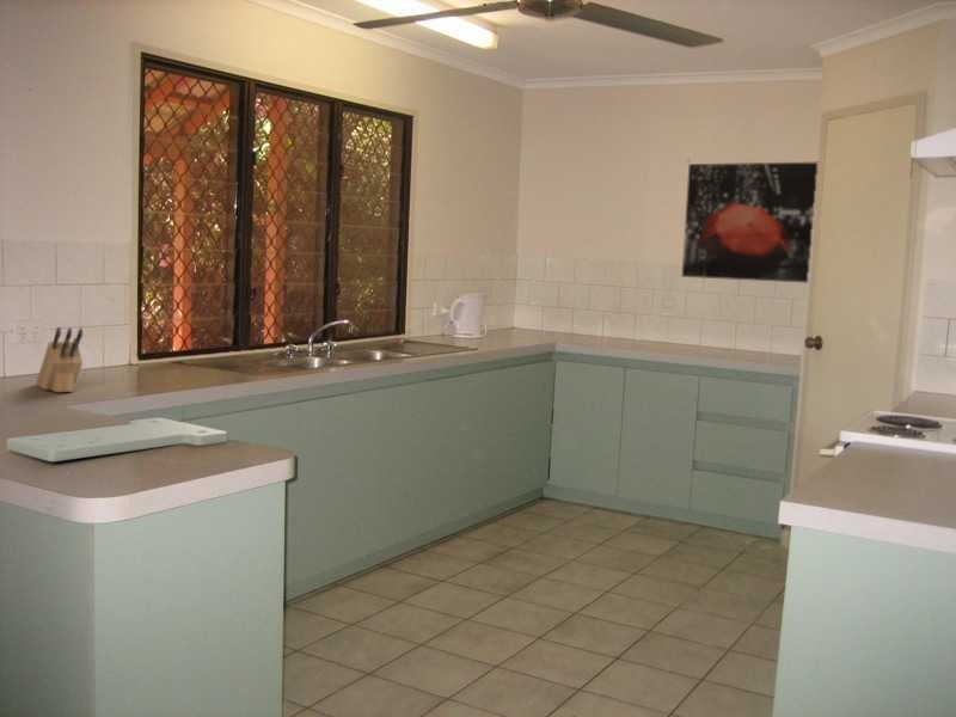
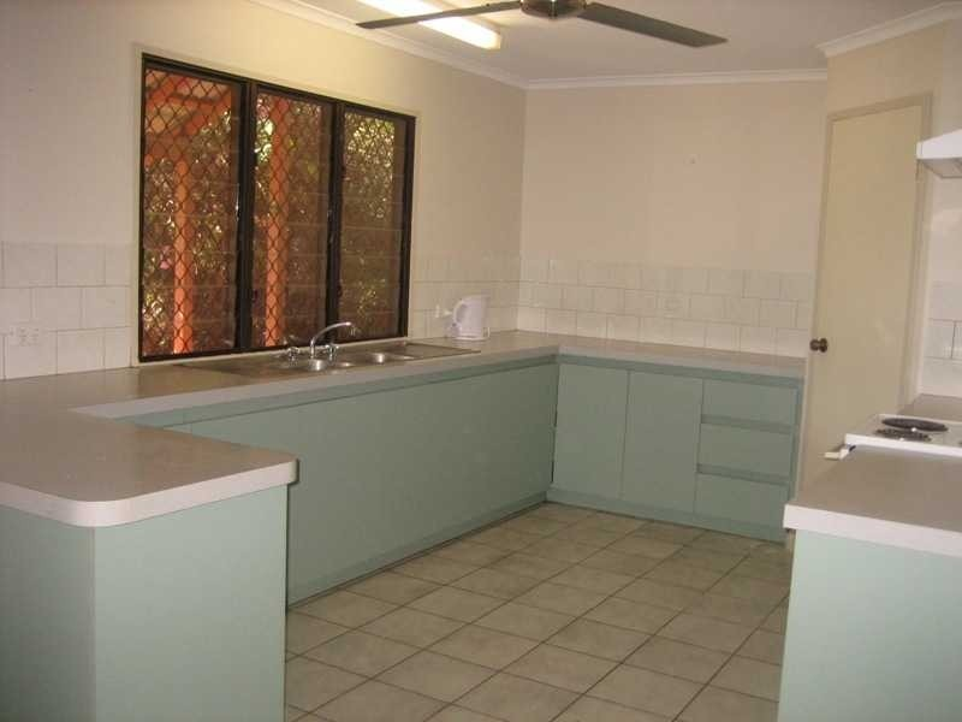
- cutting board [6,417,229,462]
- wall art [681,161,819,284]
- knife block [35,326,84,393]
